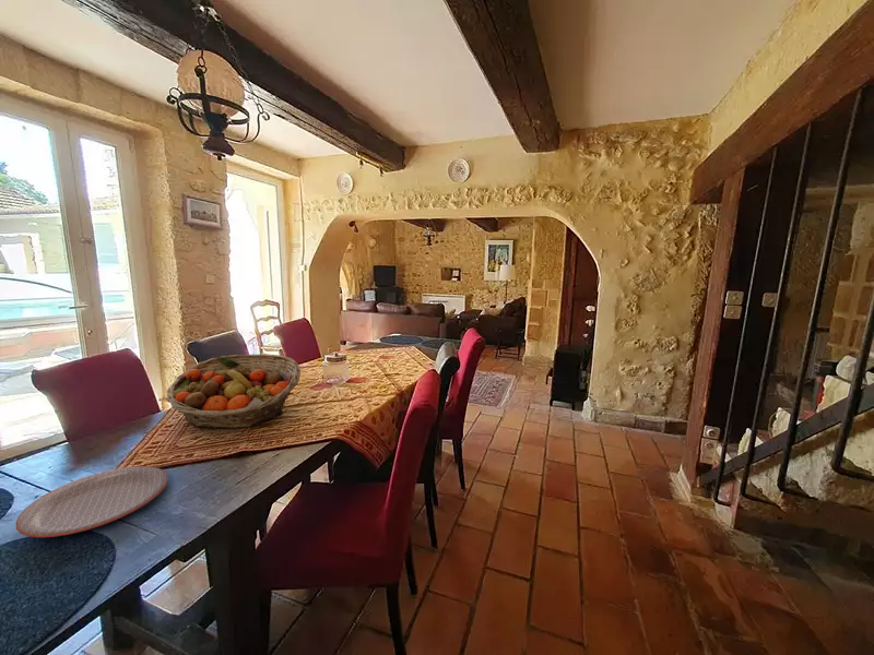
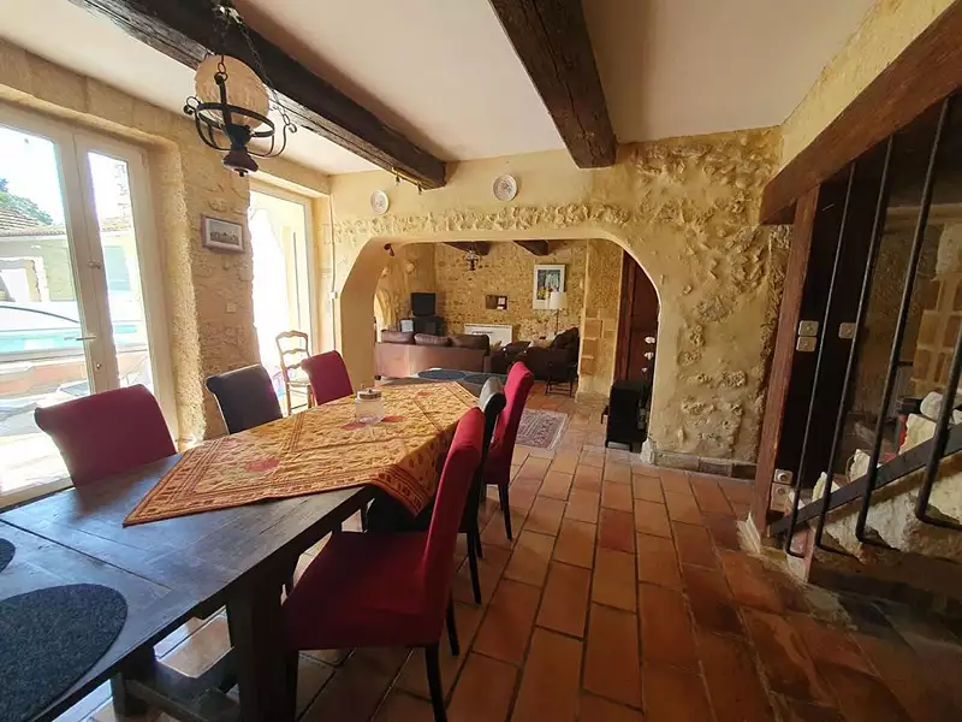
- fruit basket [165,353,302,429]
- plate [14,465,169,538]
